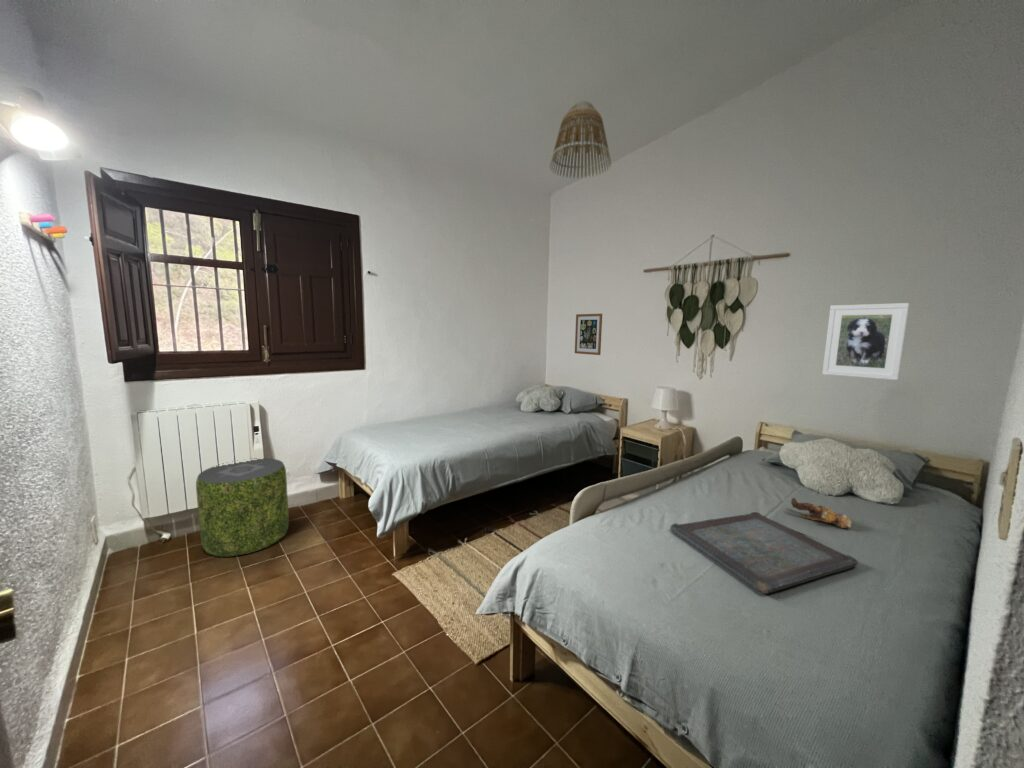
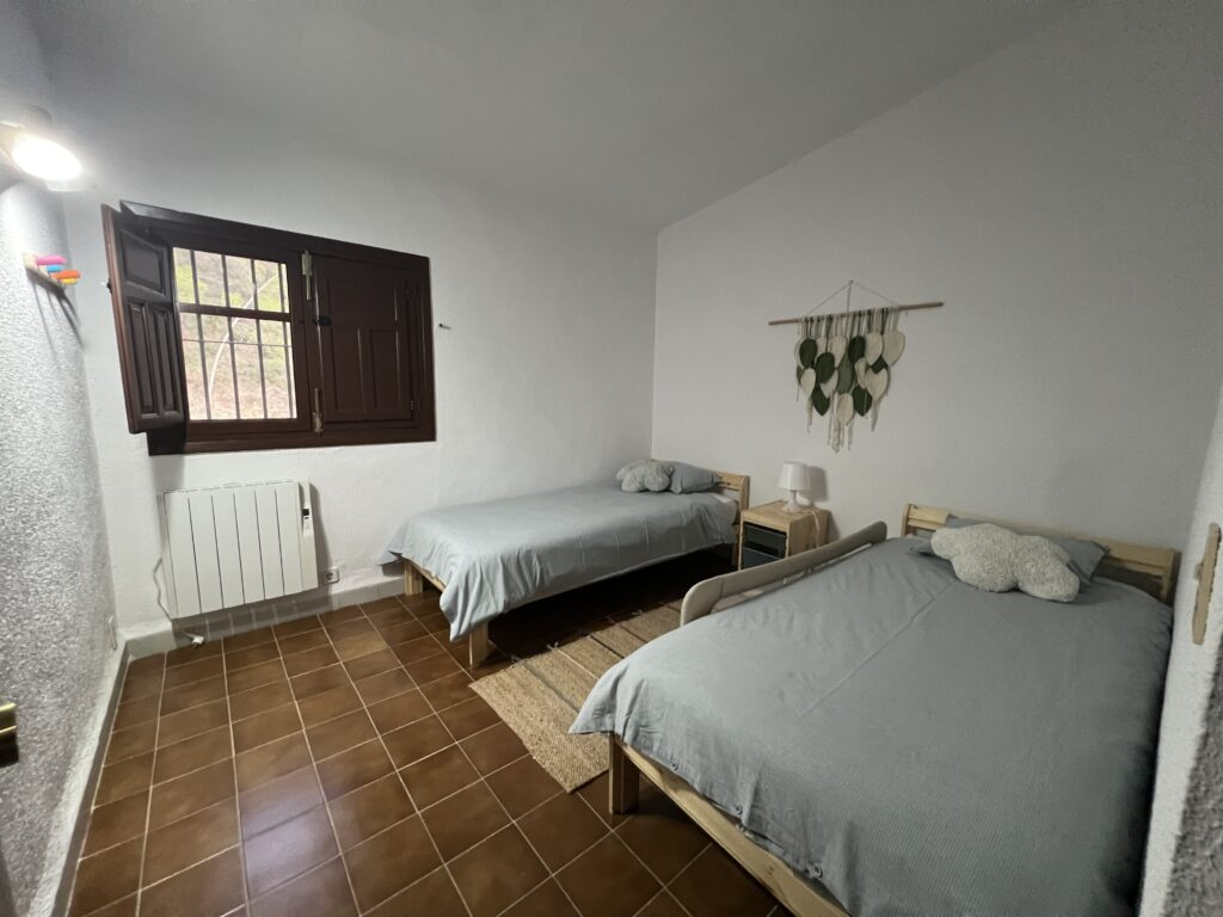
- pouf [195,457,290,558]
- teddy bear [759,486,852,529]
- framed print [821,302,911,381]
- serving tray [669,511,859,595]
- wall art [574,313,603,356]
- lamp shade [549,100,612,179]
